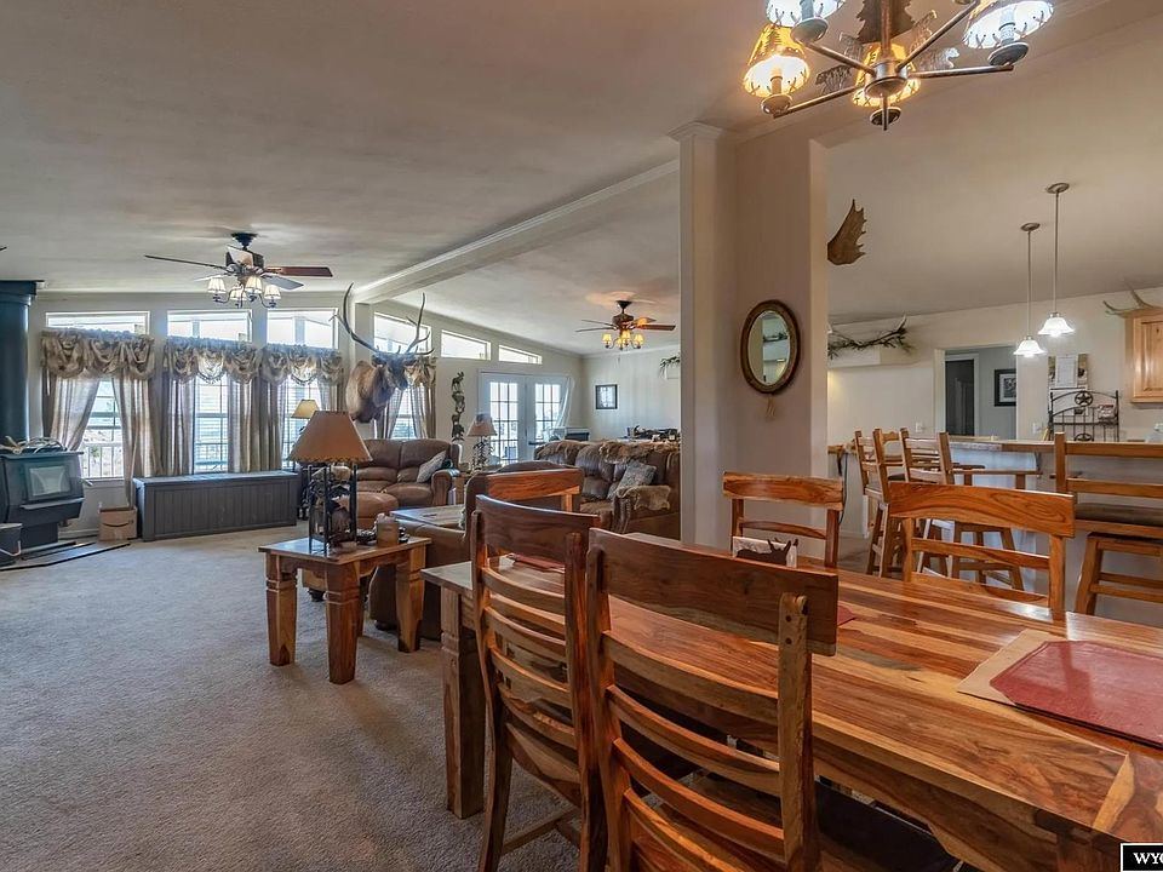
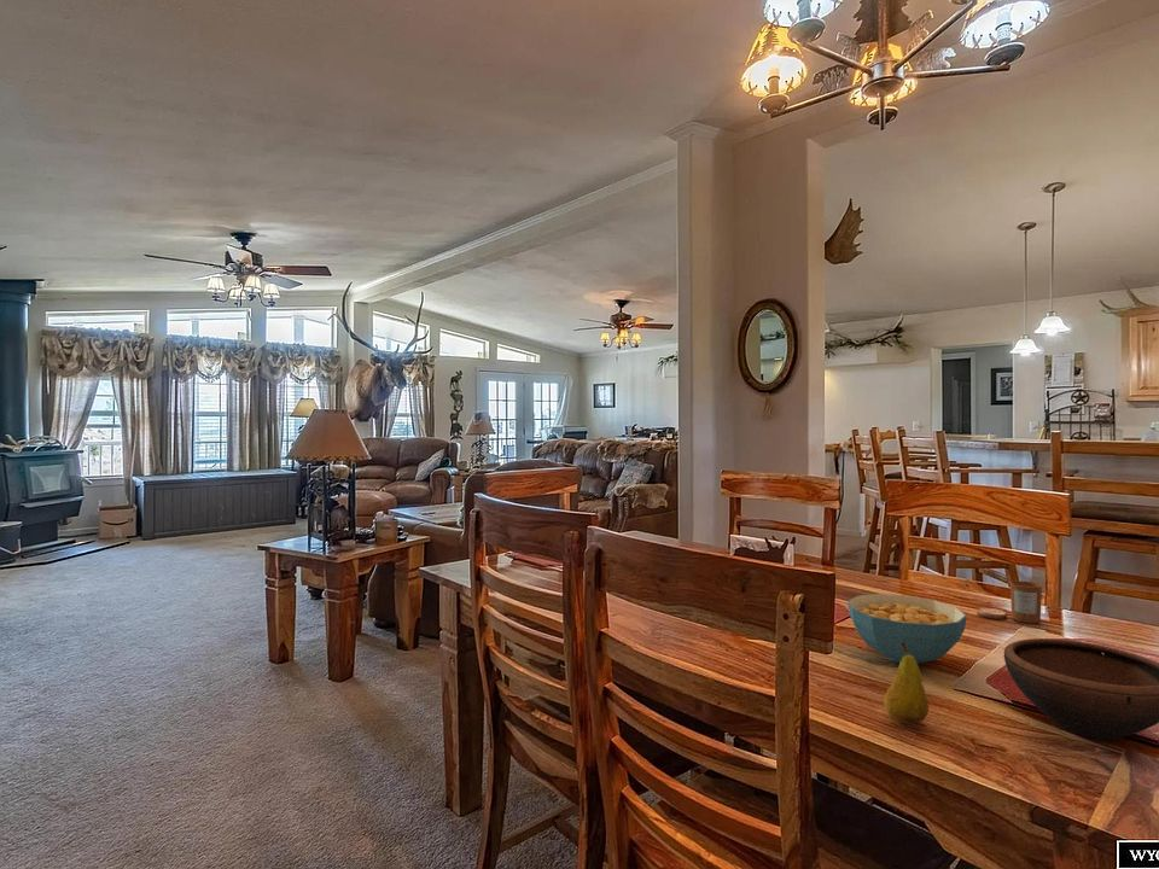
+ cereal bowl [846,593,968,665]
+ bowl [1003,637,1159,741]
+ candle [975,579,1043,624]
+ fruit [883,642,930,725]
